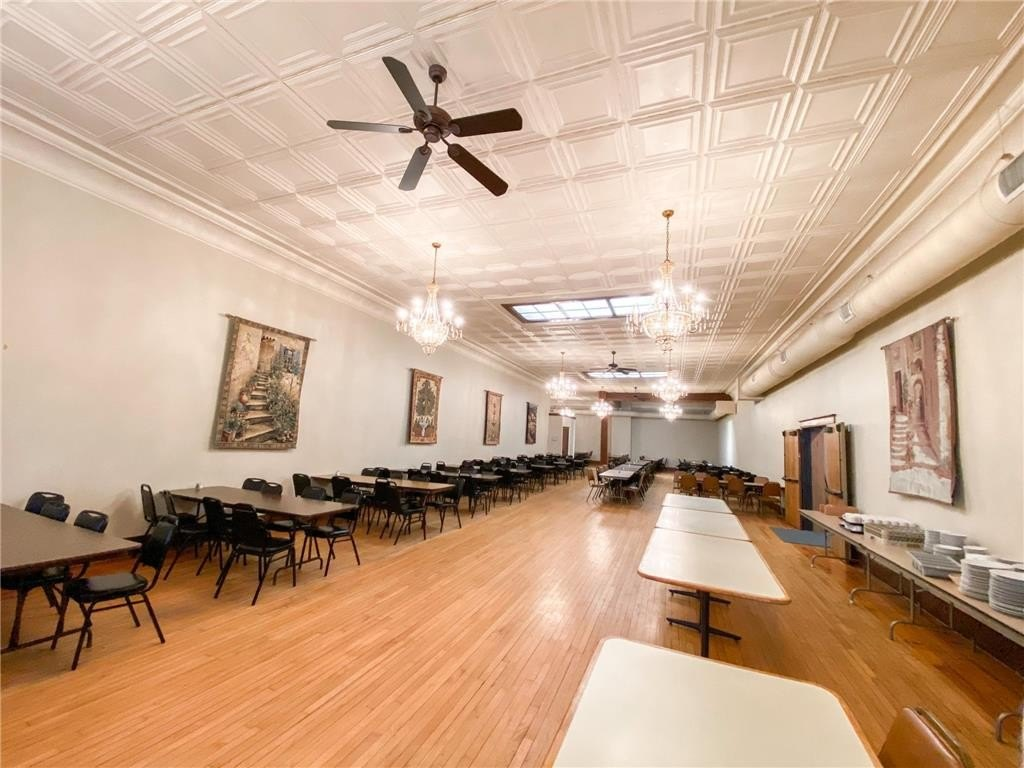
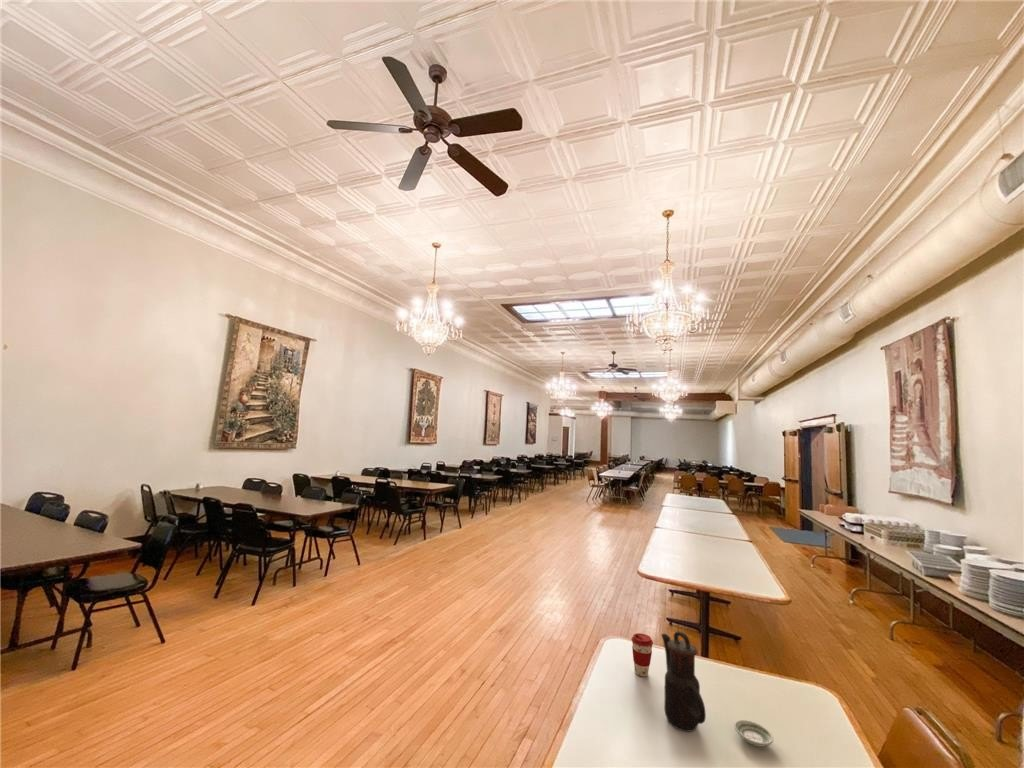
+ saucer [733,719,774,748]
+ coffee cup [630,632,654,677]
+ teapot [660,630,707,733]
